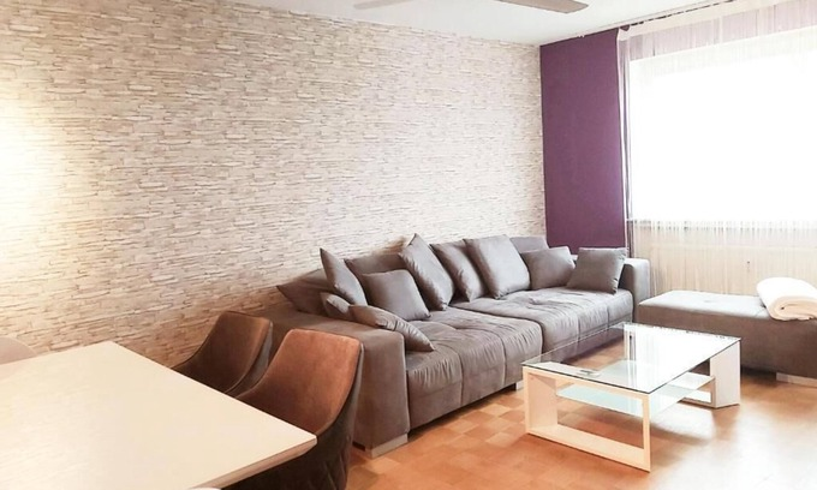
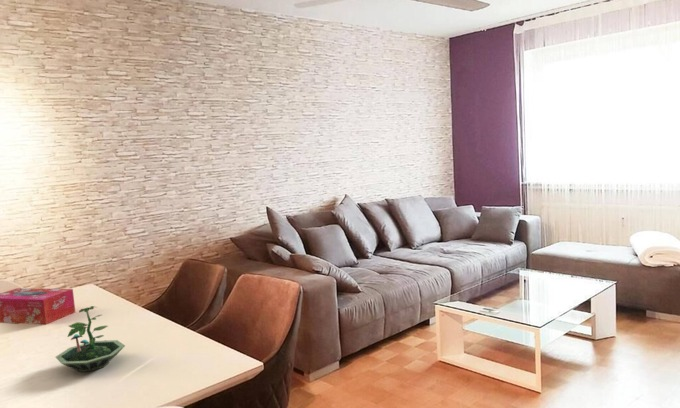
+ tissue box [0,287,76,325]
+ terrarium [55,305,126,373]
